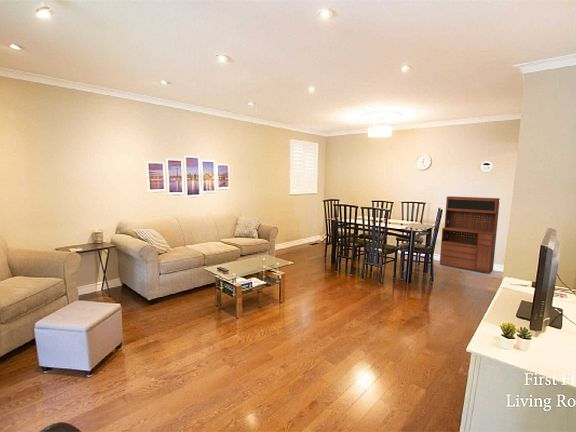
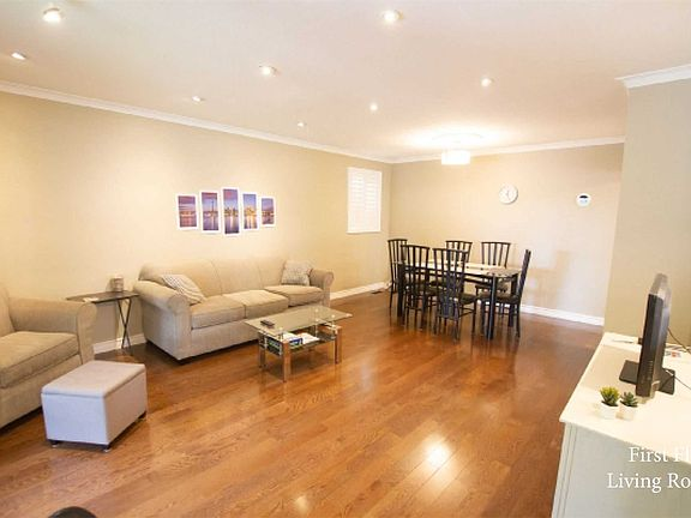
- shelving unit [439,195,501,275]
